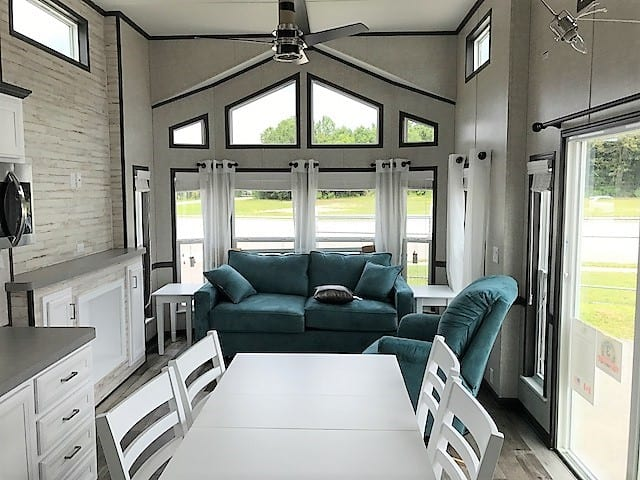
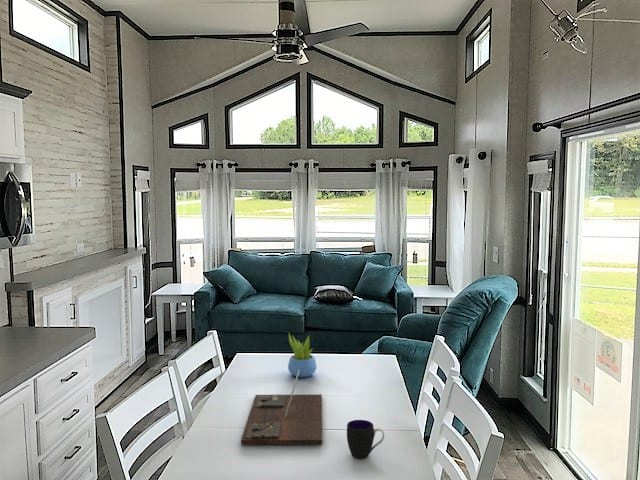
+ succulent plant [287,332,317,378]
+ cup [346,419,385,460]
+ decorative tray [240,370,323,445]
